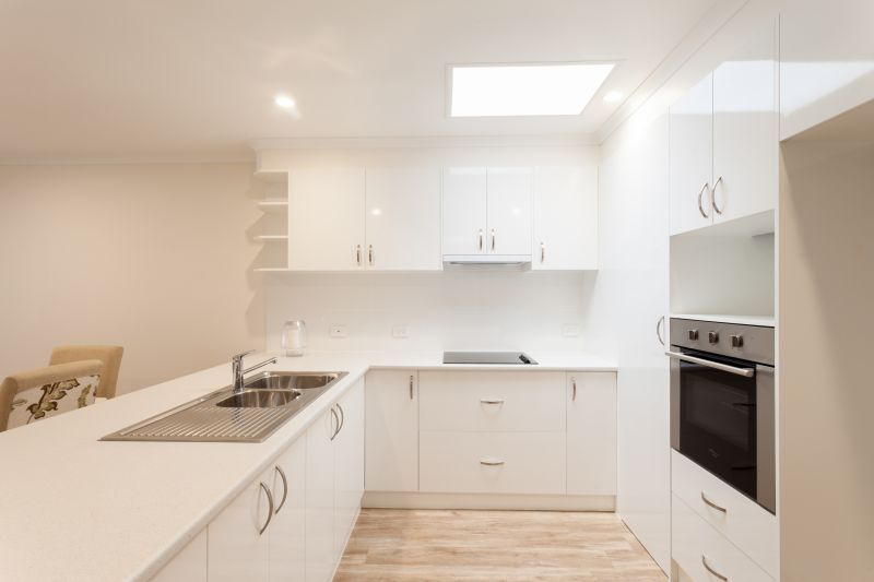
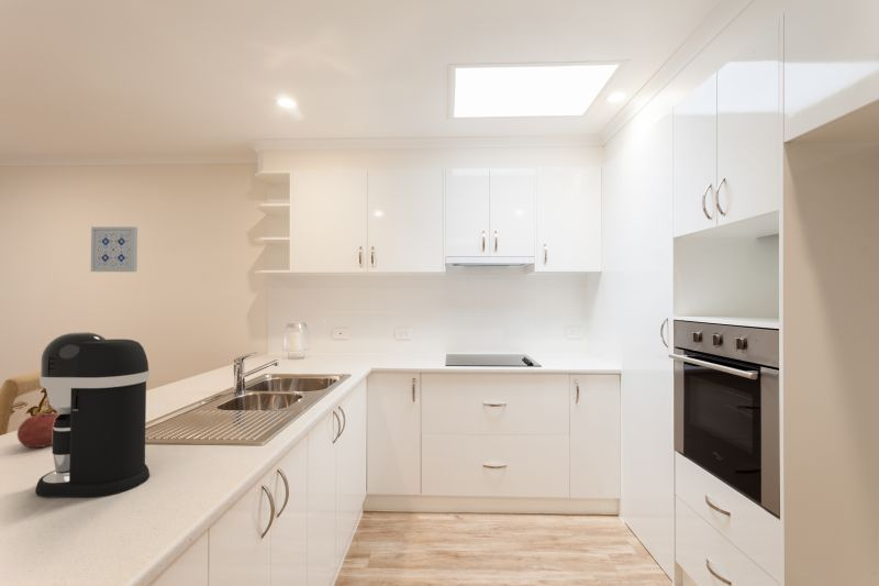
+ coffee maker [34,331,151,498]
+ wall art [90,225,138,273]
+ fruit [16,409,59,449]
